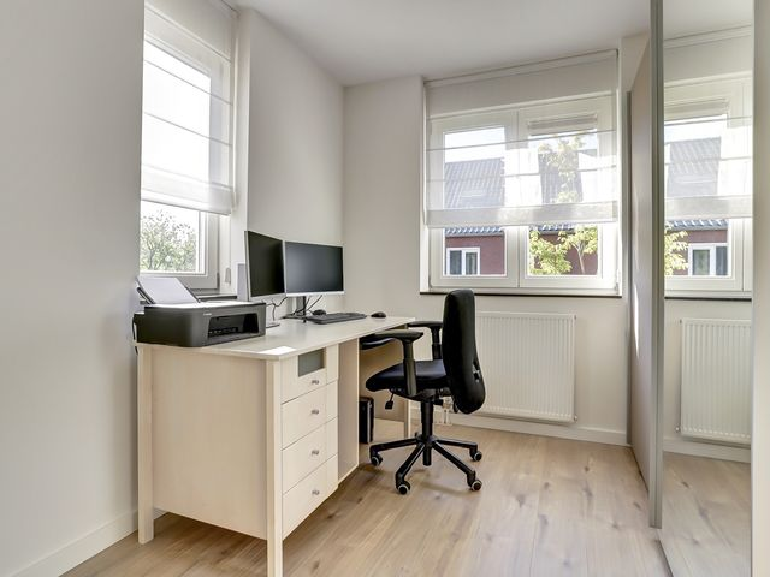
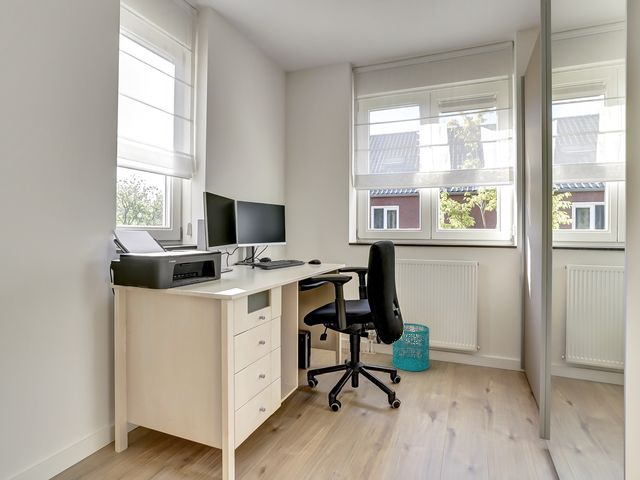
+ wastebasket [392,322,430,372]
